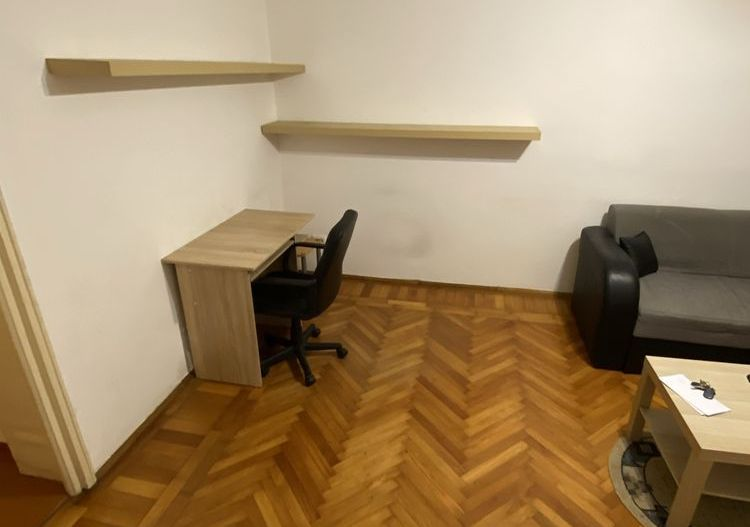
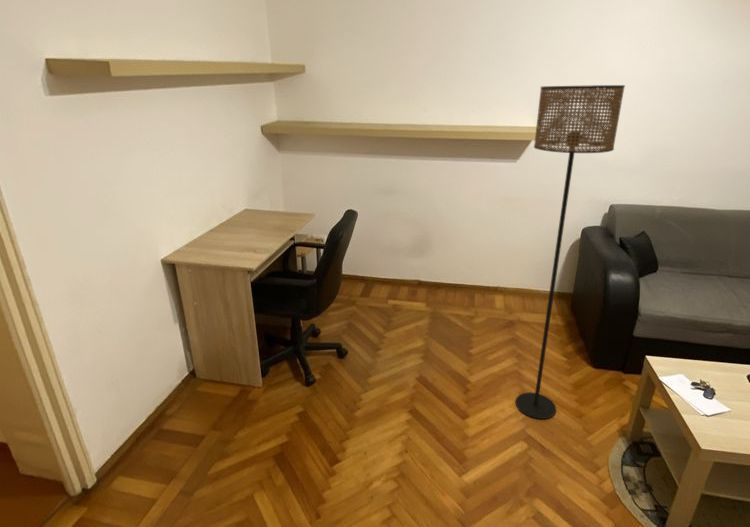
+ floor lamp [515,84,626,420]
